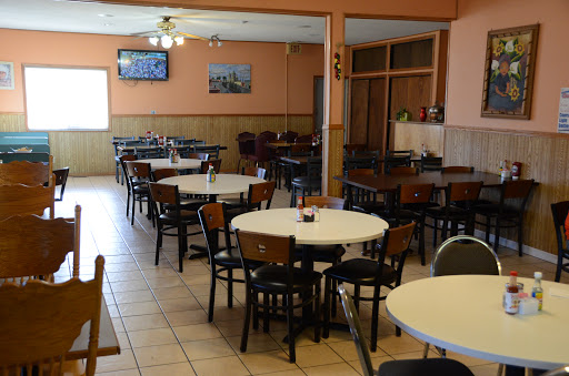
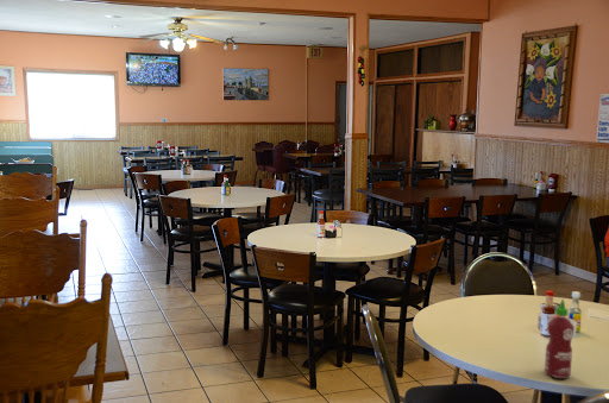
+ hot sauce [544,298,576,379]
